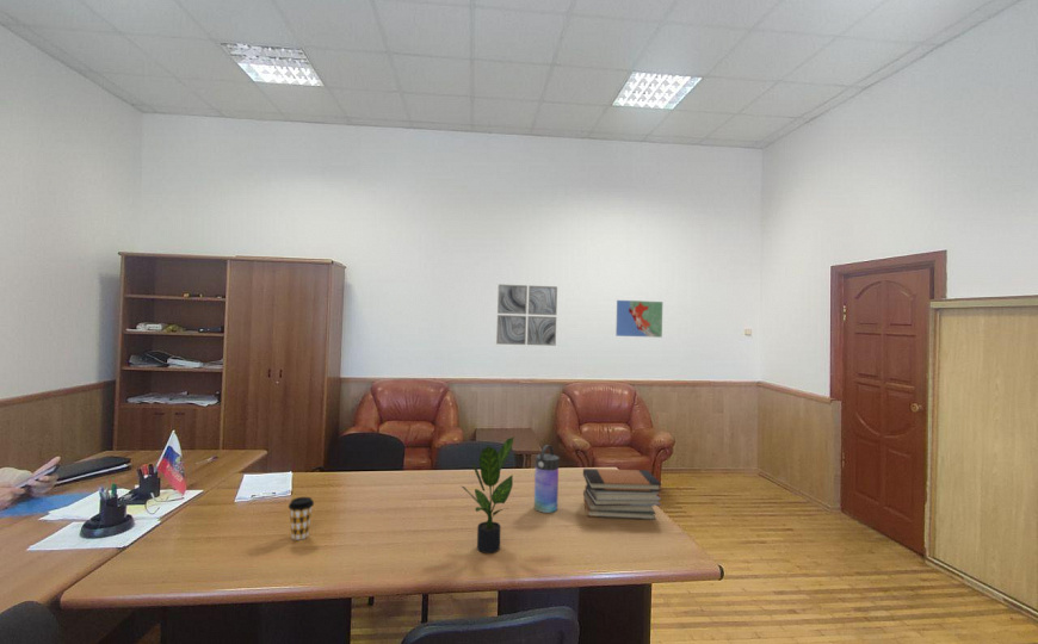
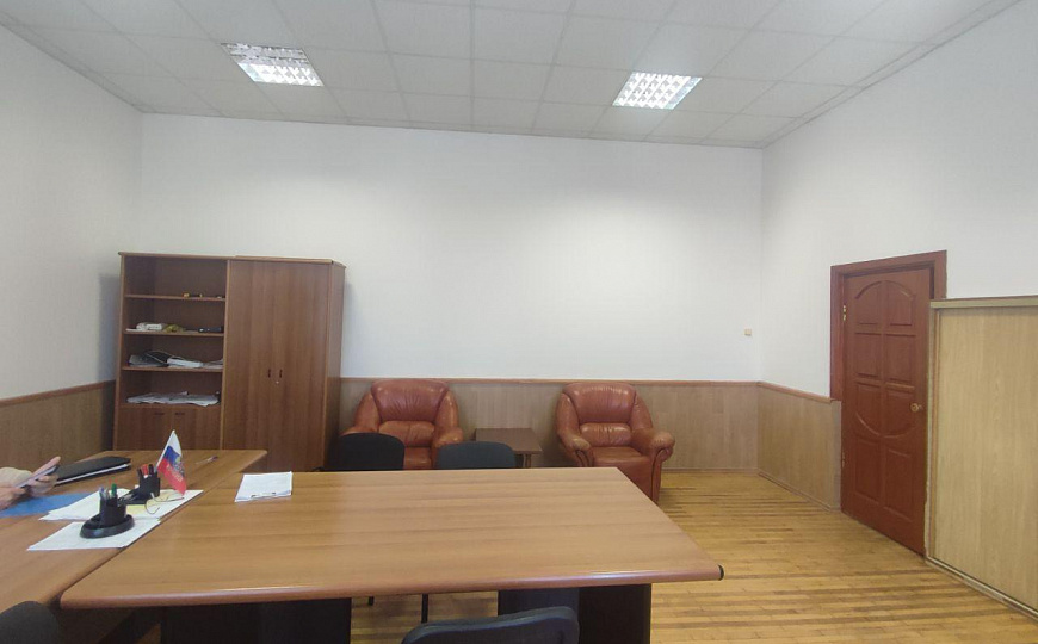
- map [614,299,663,339]
- coffee cup [288,496,315,541]
- water bottle [533,444,560,514]
- book stack [582,467,663,521]
- wall art [495,283,558,347]
- potted plant [459,435,515,555]
